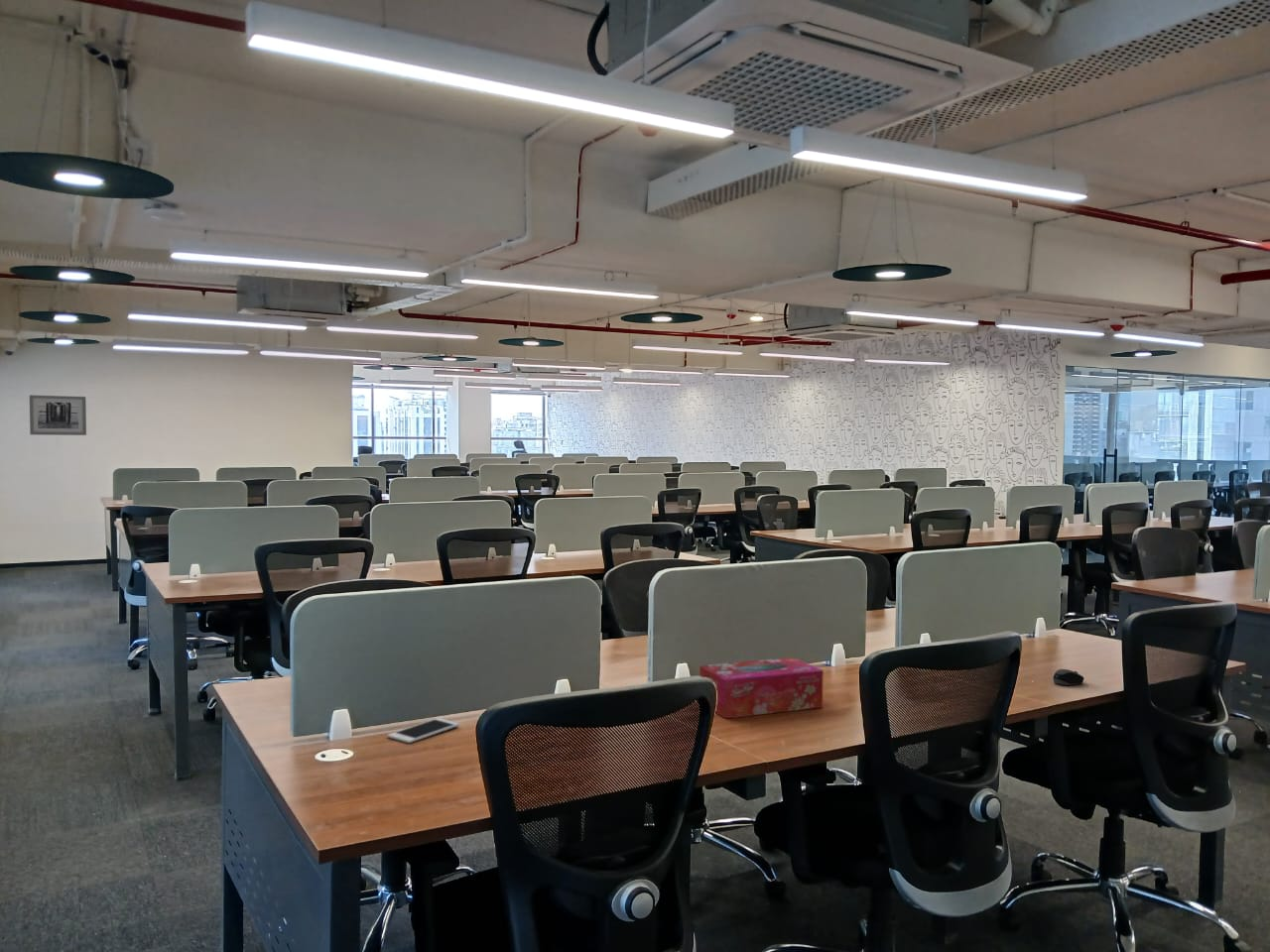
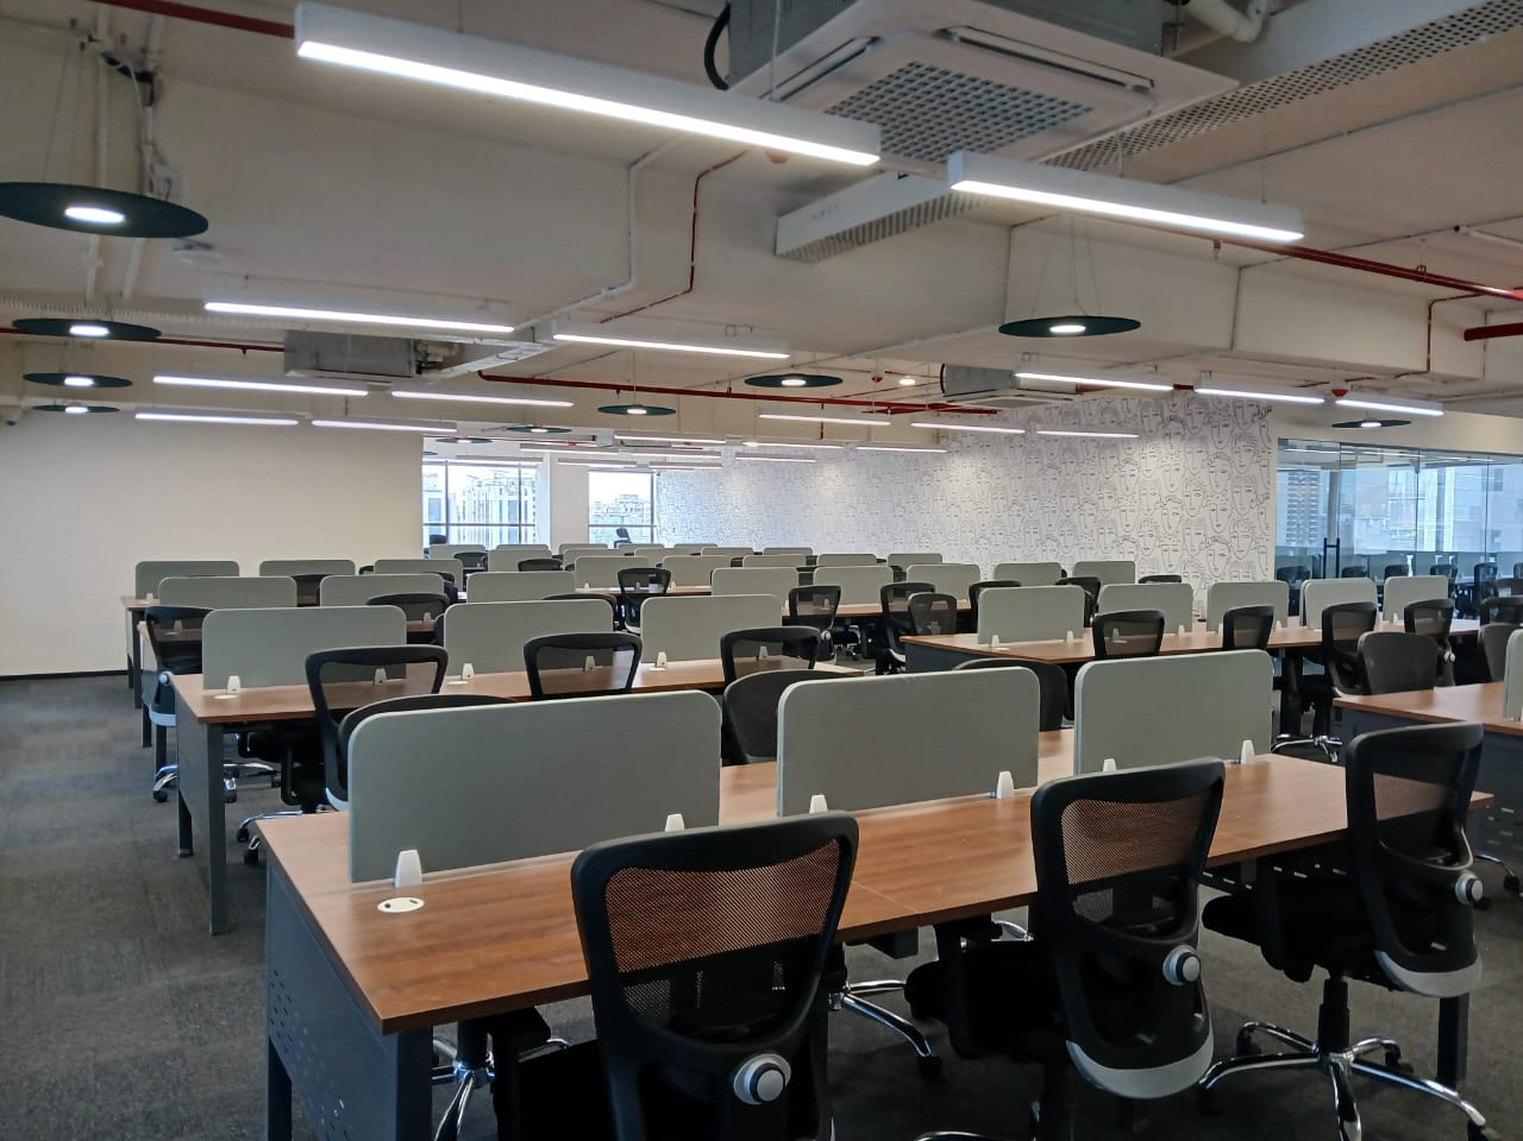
- computer mouse [1052,668,1085,686]
- cell phone [387,717,460,744]
- wall art [29,394,87,436]
- tissue box [699,656,825,720]
